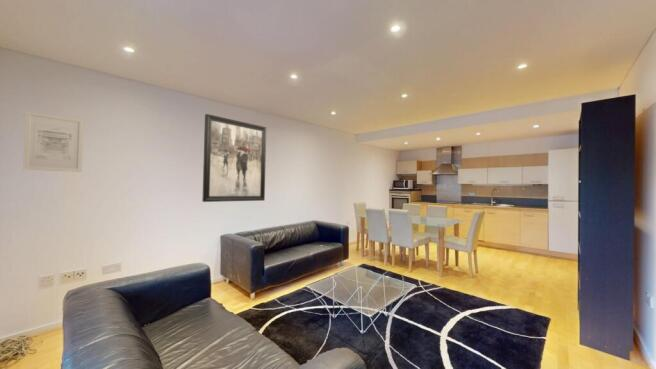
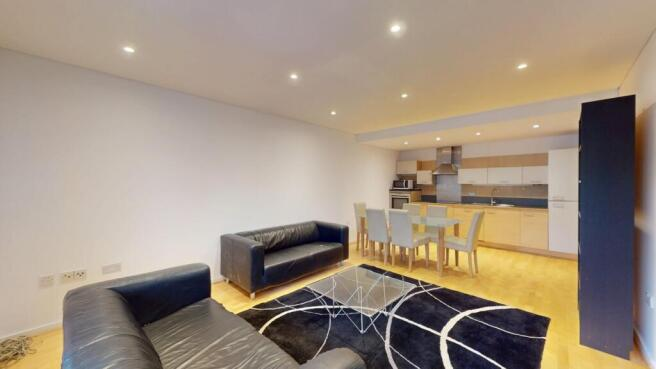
- wall art [22,110,85,173]
- wall art [201,113,267,203]
